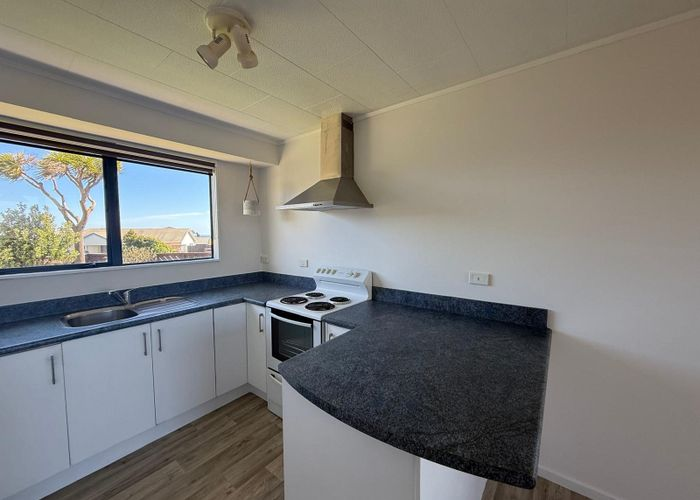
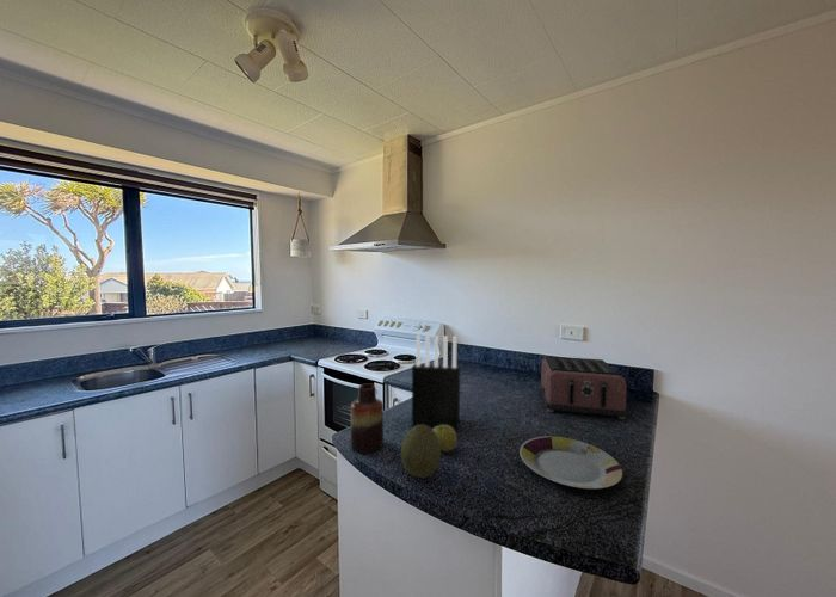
+ toaster [539,355,628,420]
+ plate [518,436,623,490]
+ fruit [400,425,442,479]
+ apple [432,425,459,454]
+ vase [350,383,385,455]
+ knife block [411,333,461,432]
